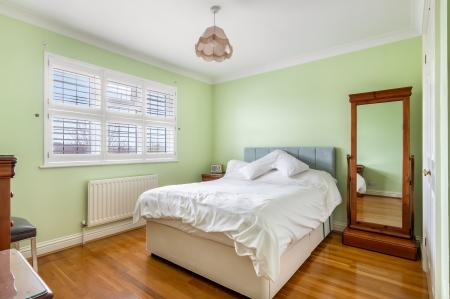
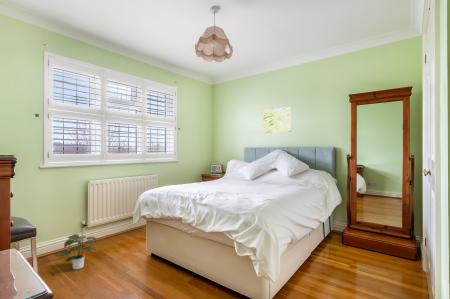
+ wall art [262,106,292,134]
+ potted plant [58,233,98,270]
